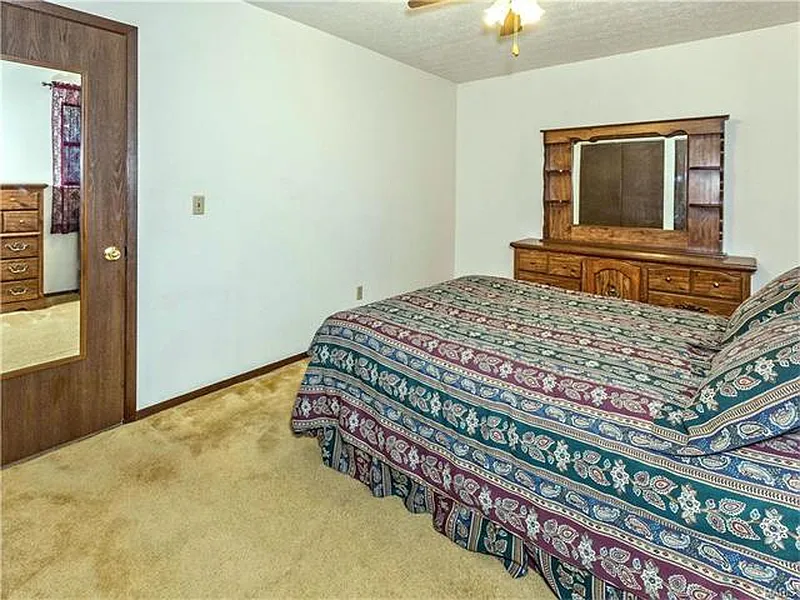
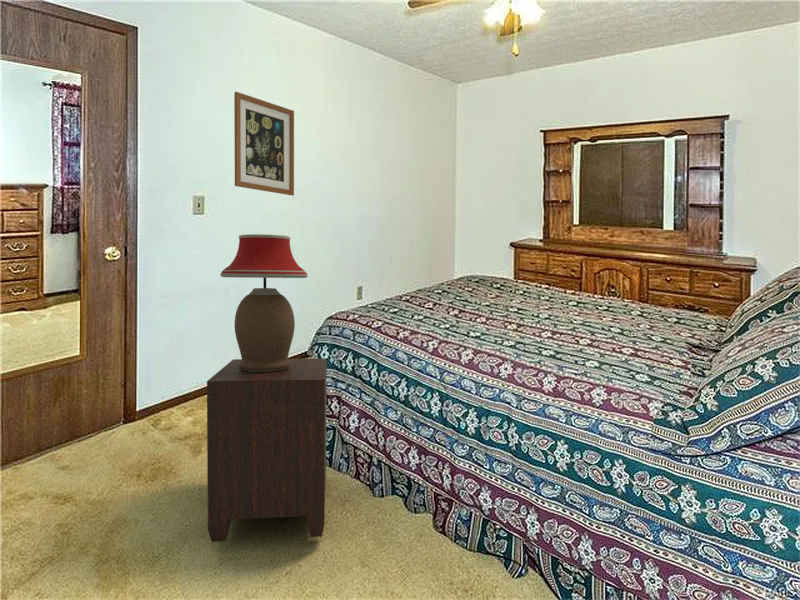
+ wall art [233,91,295,197]
+ nightstand [206,358,327,543]
+ table lamp [219,233,309,372]
